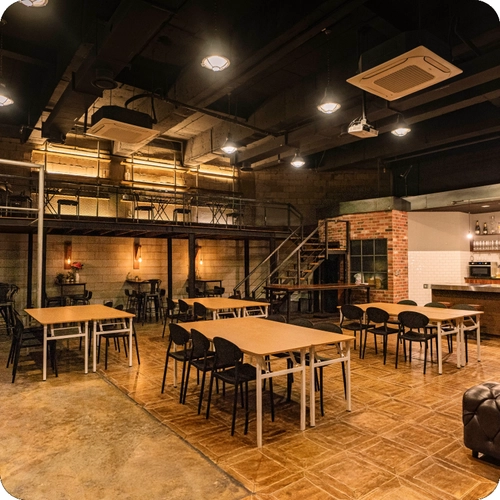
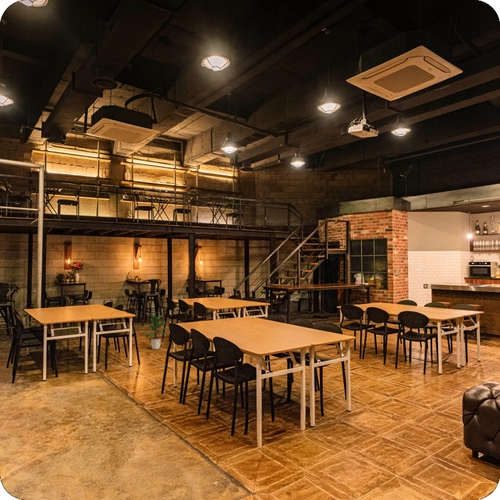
+ indoor plant [143,313,169,350]
